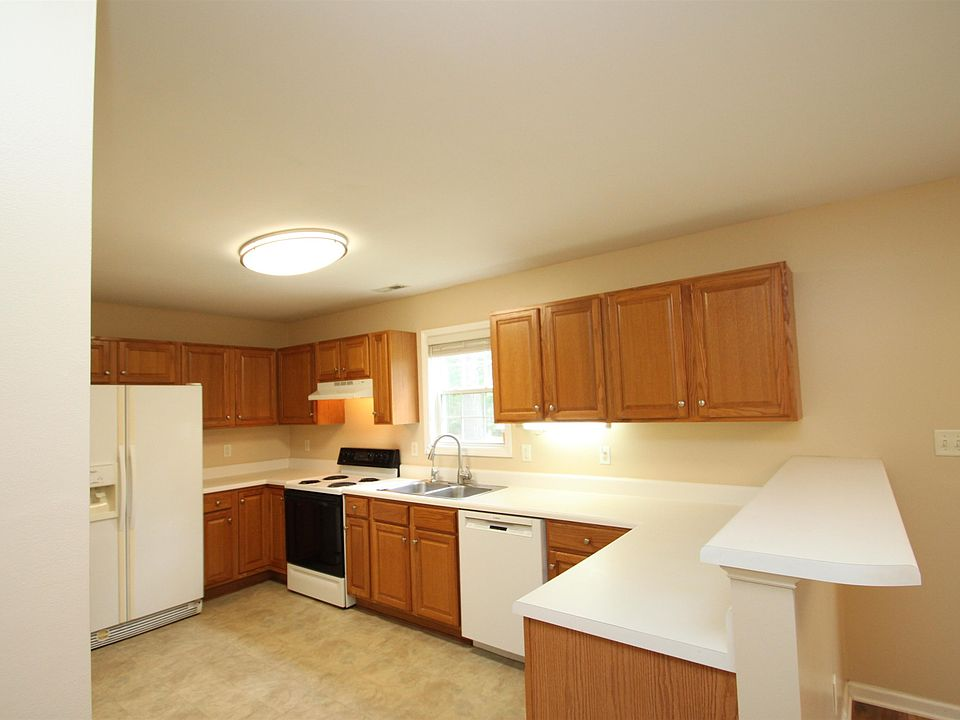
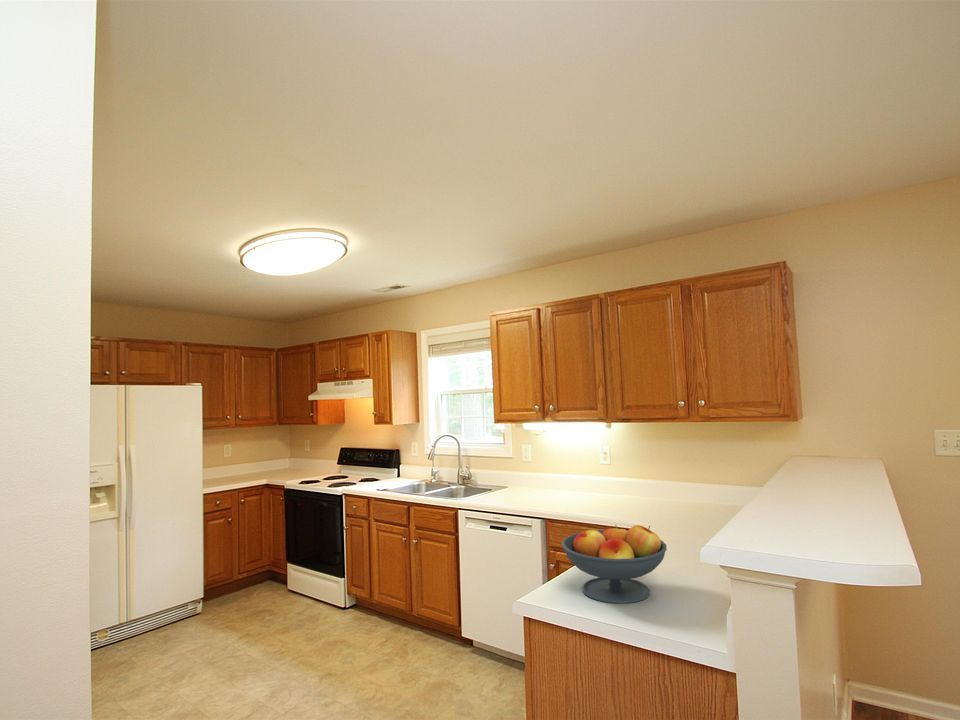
+ fruit bowl [561,524,668,605]
